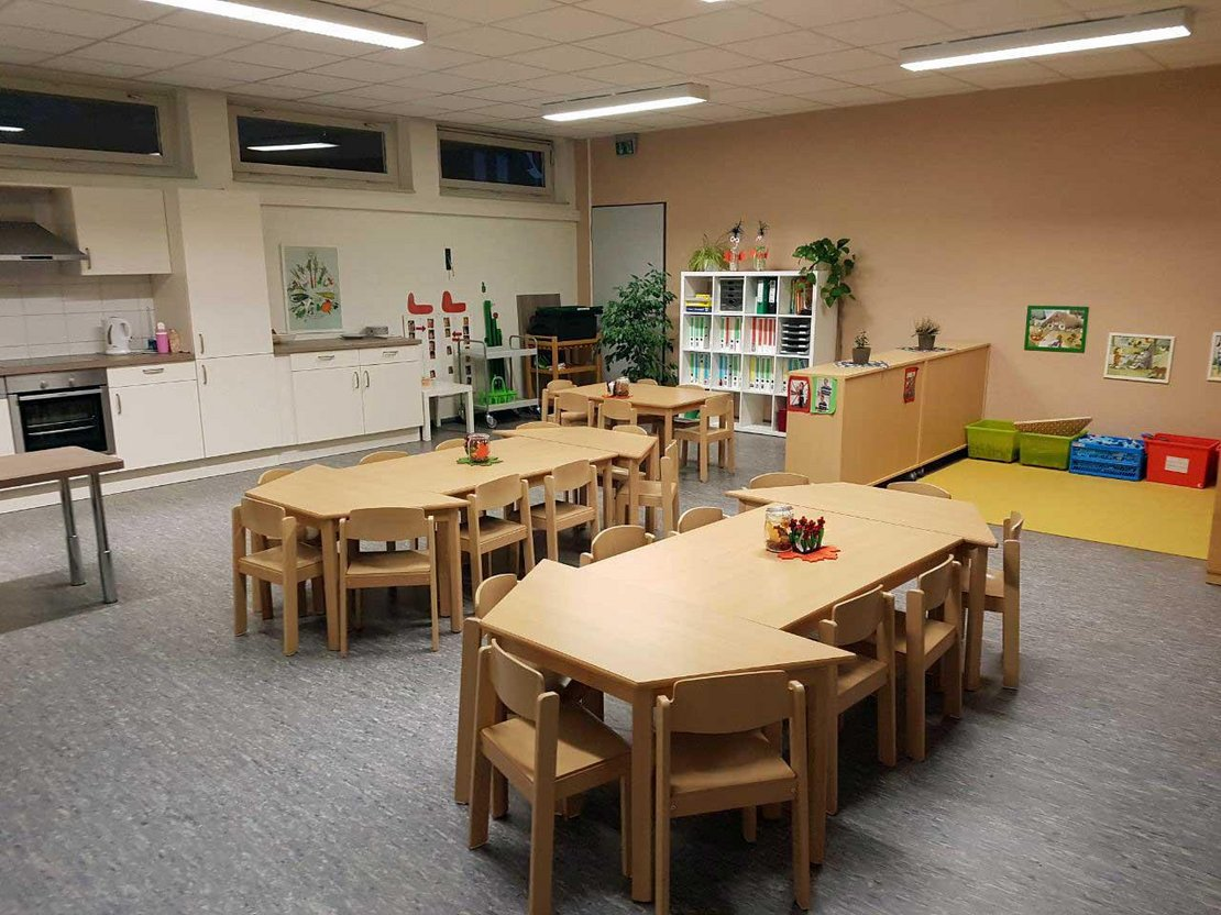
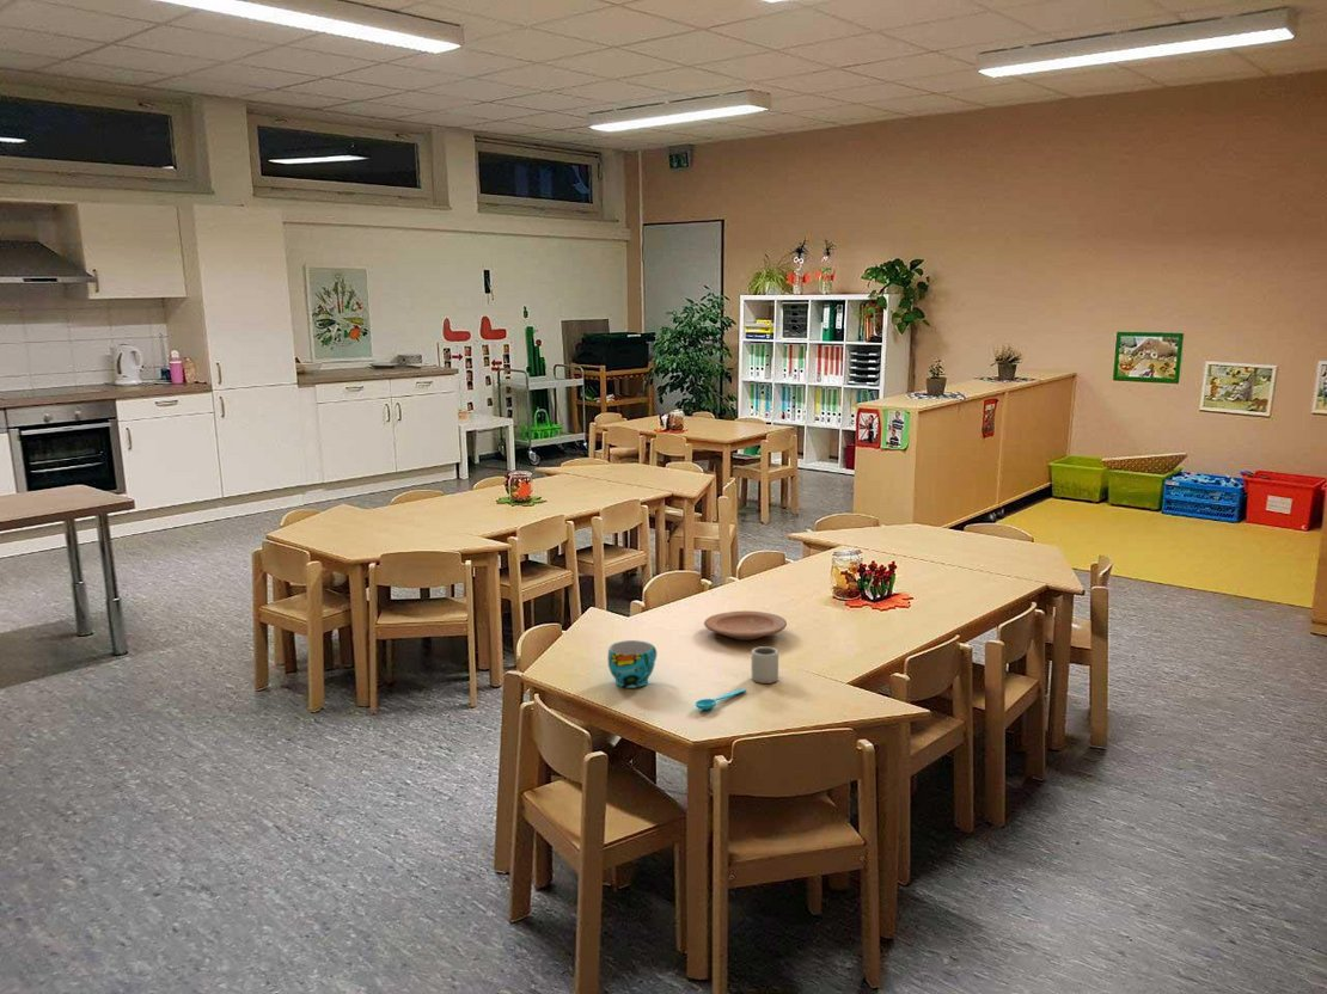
+ plate [703,609,788,640]
+ cup [751,645,779,685]
+ cup [606,639,658,689]
+ spoon [695,687,747,711]
